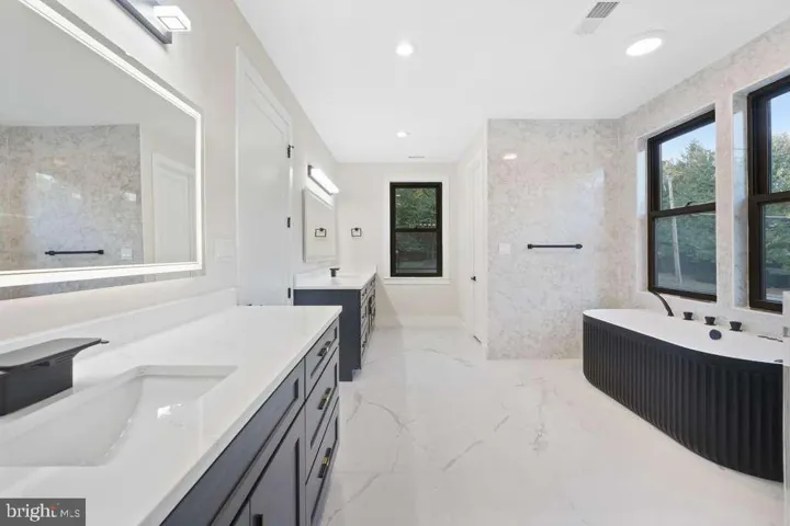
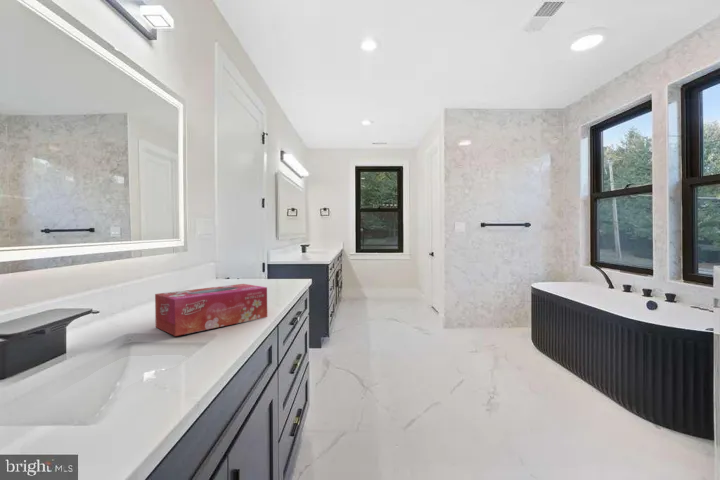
+ tissue box [154,283,268,337]
